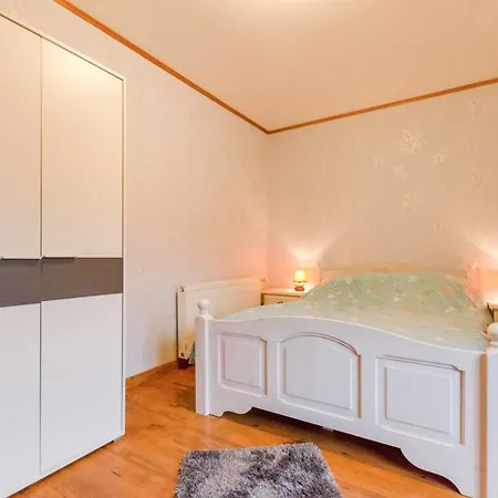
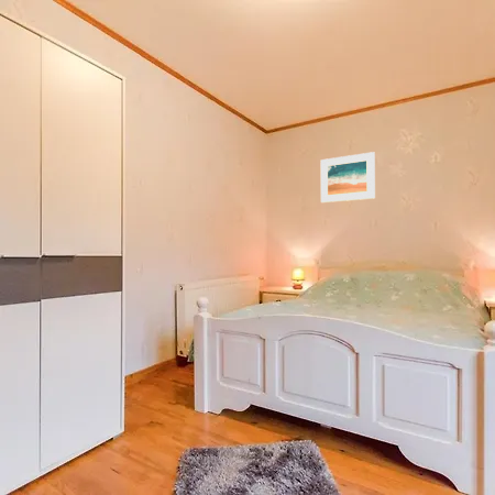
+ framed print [320,151,376,204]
